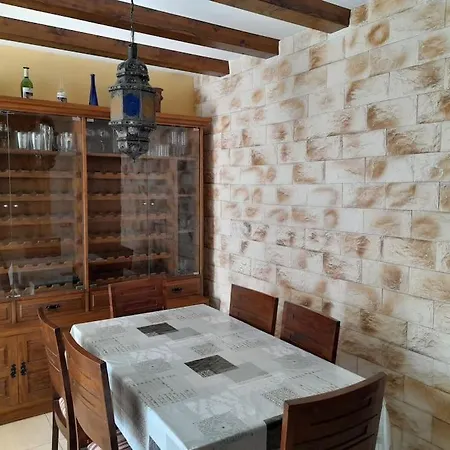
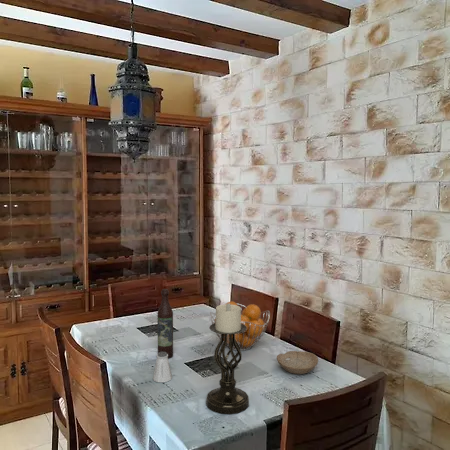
+ wine bottle [156,288,174,359]
+ fruit basket [209,300,271,352]
+ bowl [276,350,319,375]
+ saltshaker [152,352,173,383]
+ candle holder [205,303,250,416]
